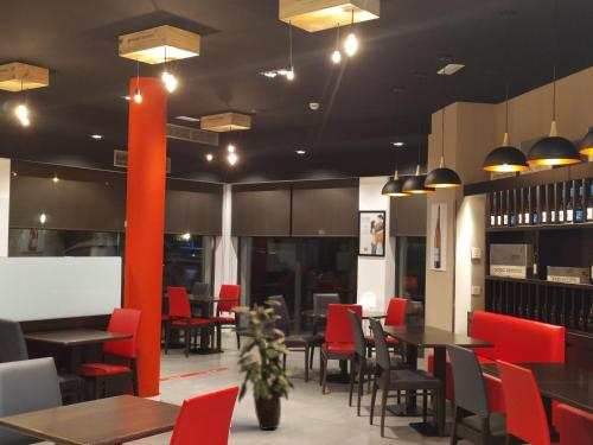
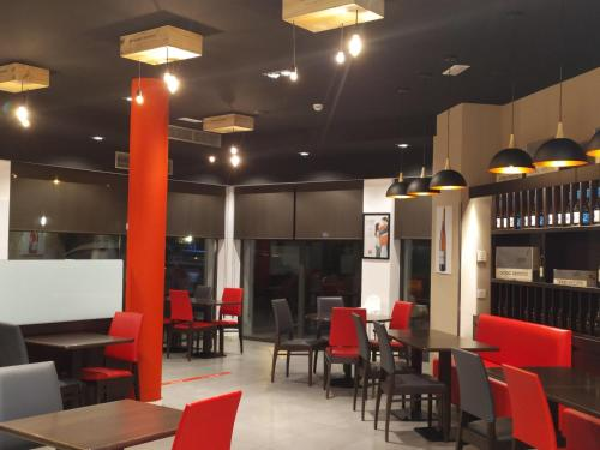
- indoor plant [228,299,299,431]
